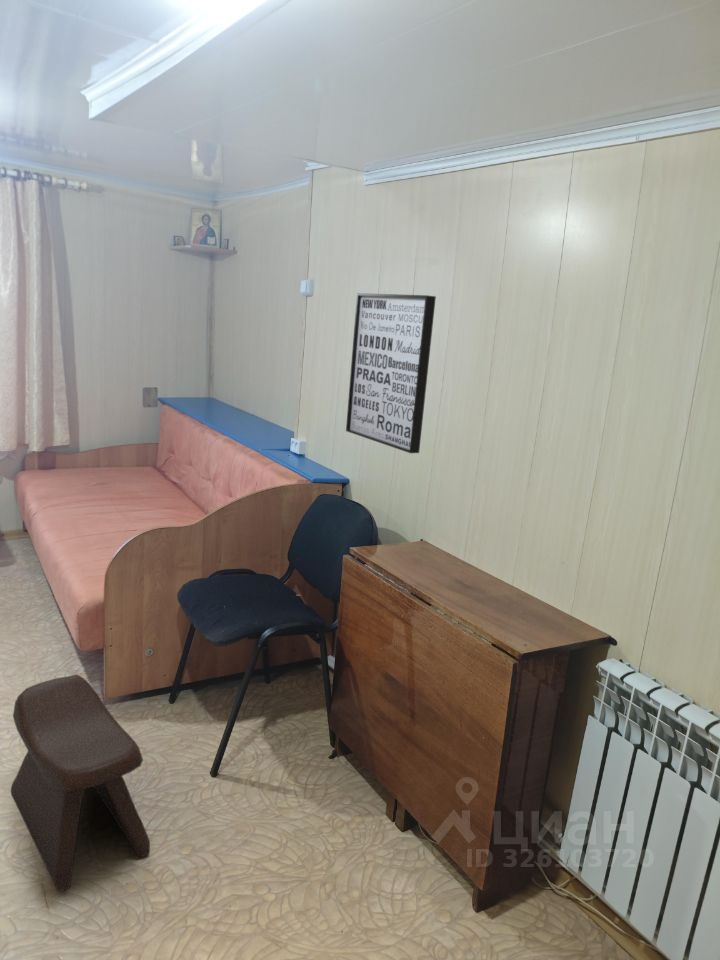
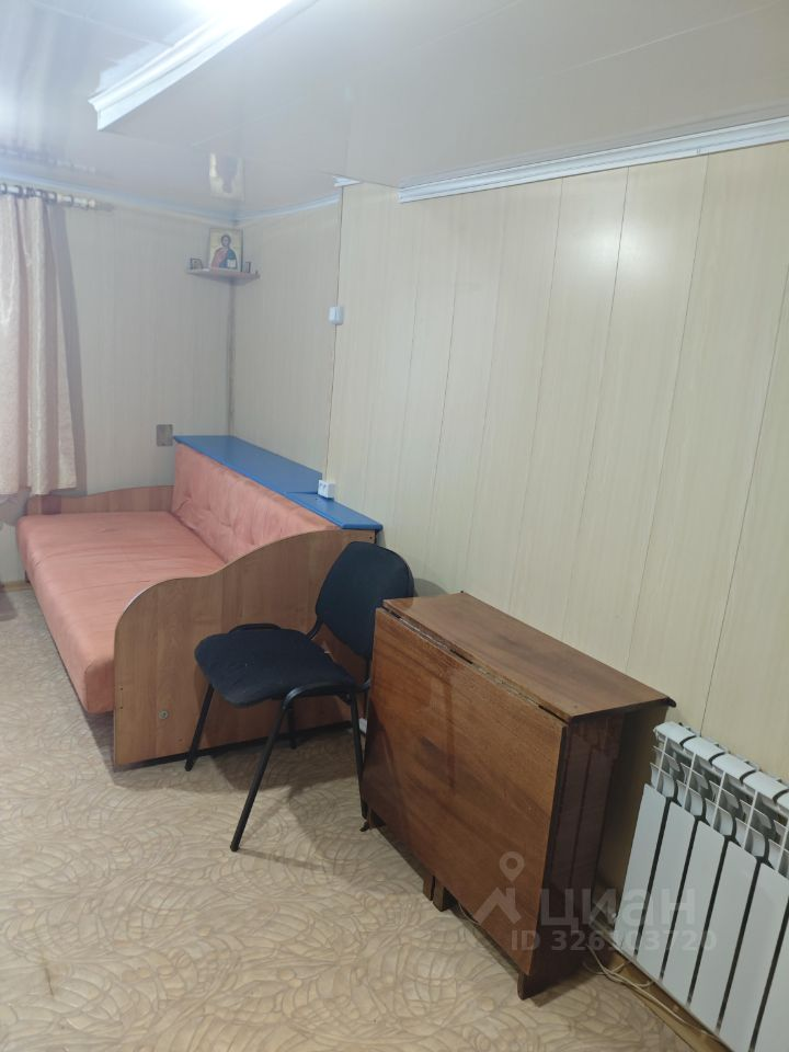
- wall art [345,292,437,454]
- stool [10,674,151,892]
